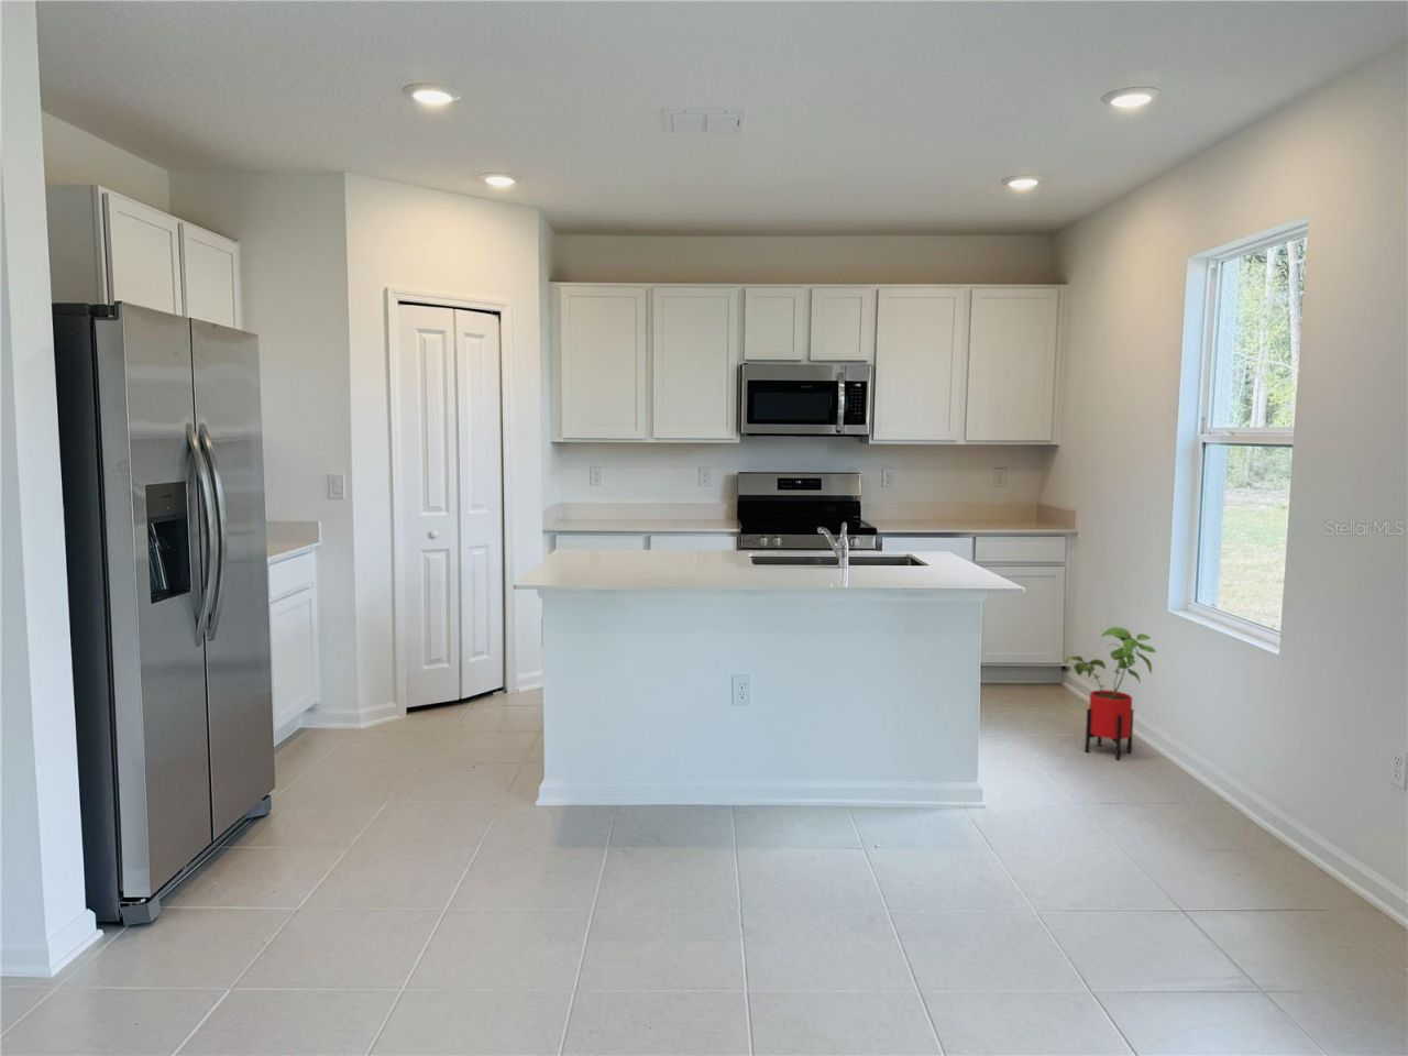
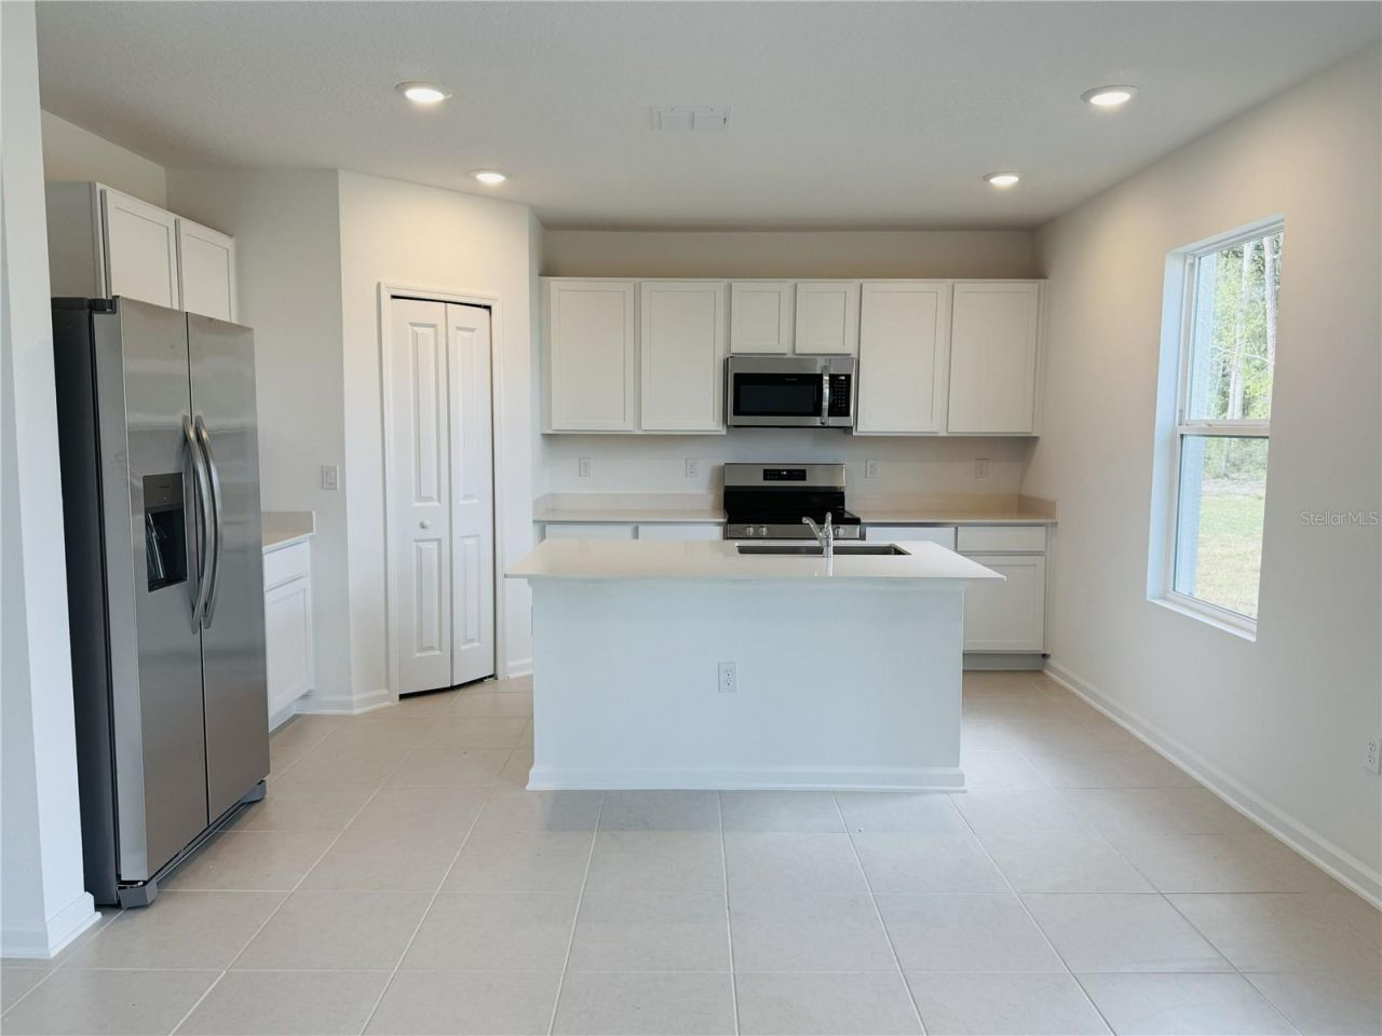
- house plant [1063,626,1157,761]
